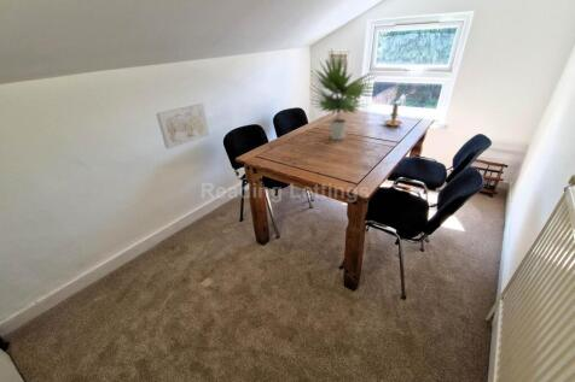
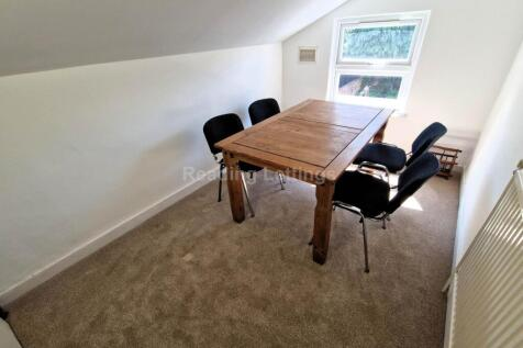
- candle [379,102,403,128]
- wall art [155,102,210,149]
- plant [308,48,381,141]
